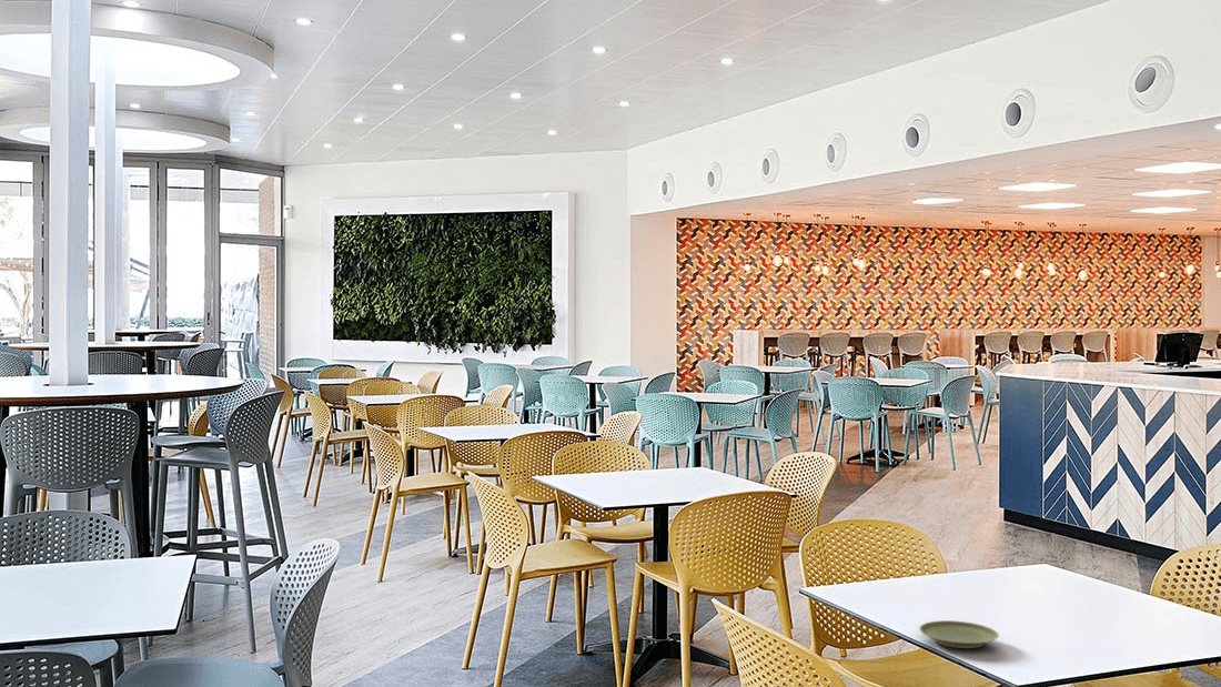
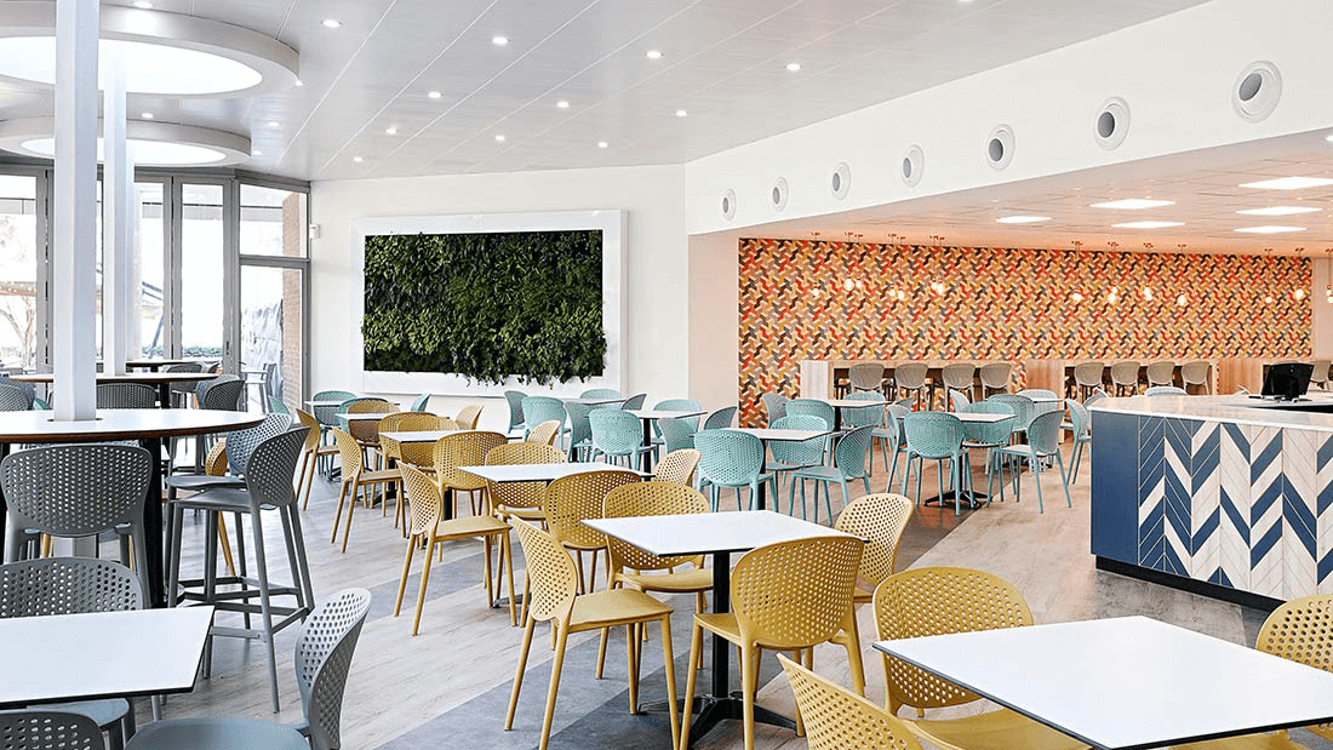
- plate [918,619,1000,649]
